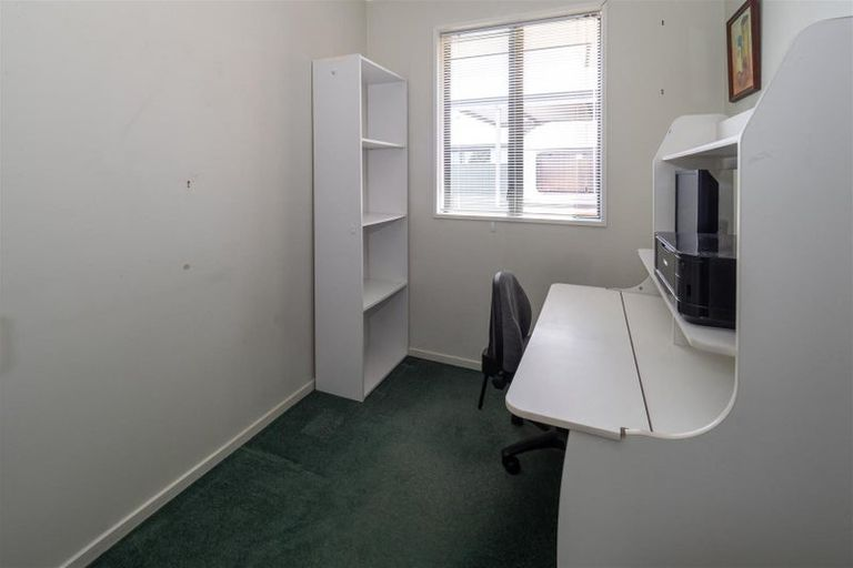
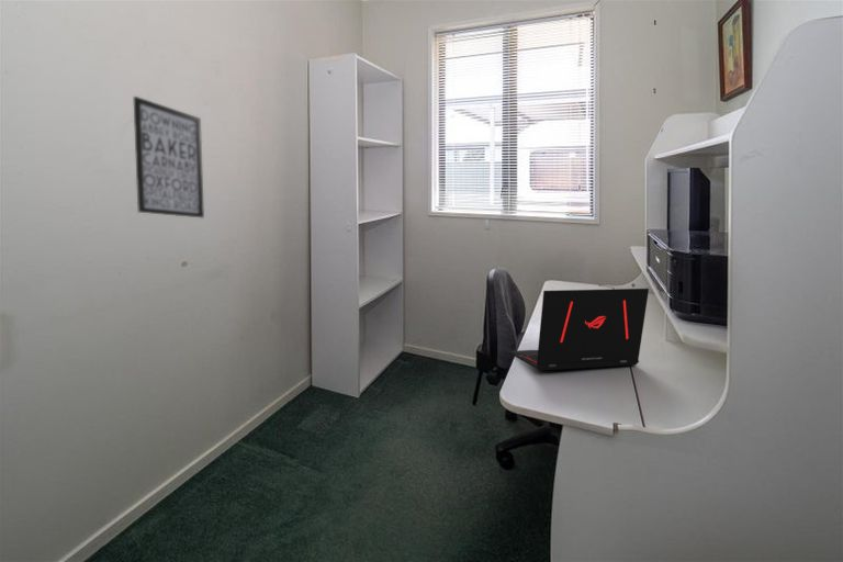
+ wall art [132,95,205,220]
+ laptop [507,288,650,372]
